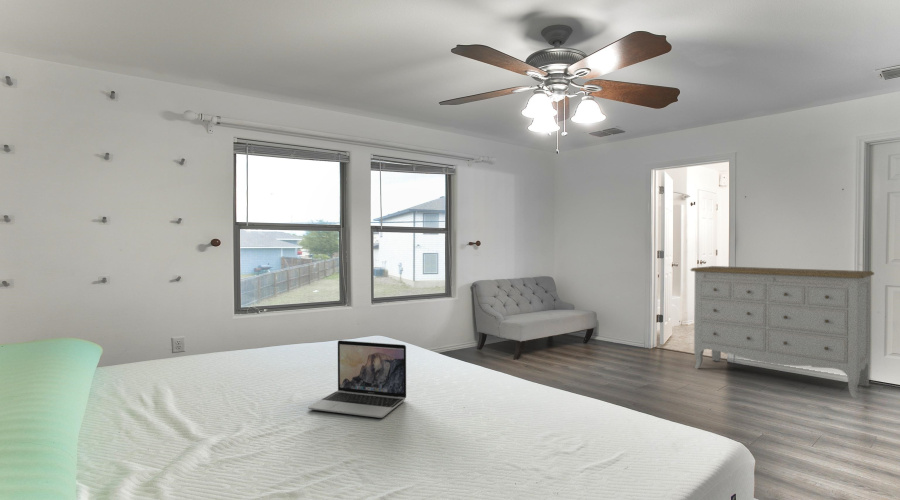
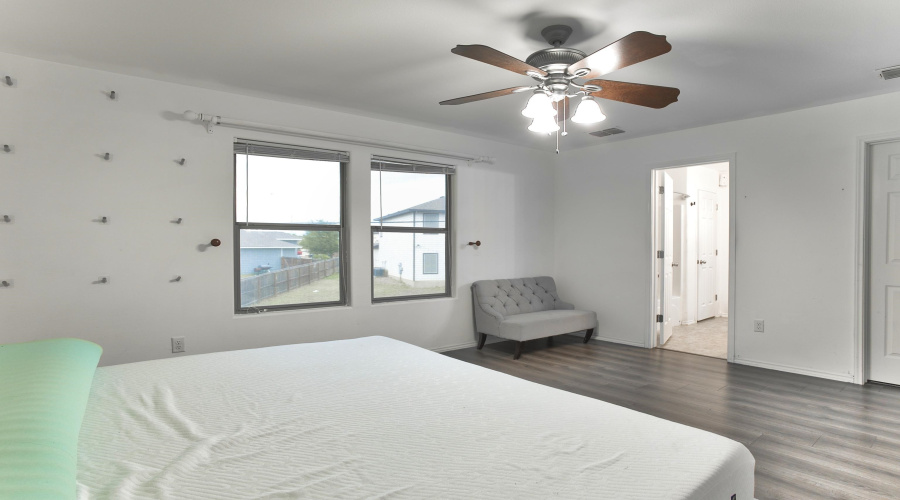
- laptop [307,339,407,419]
- dresser [690,265,875,399]
